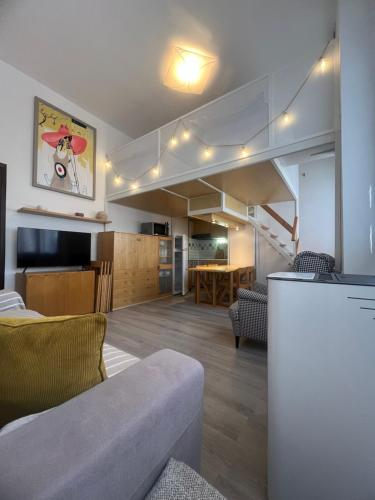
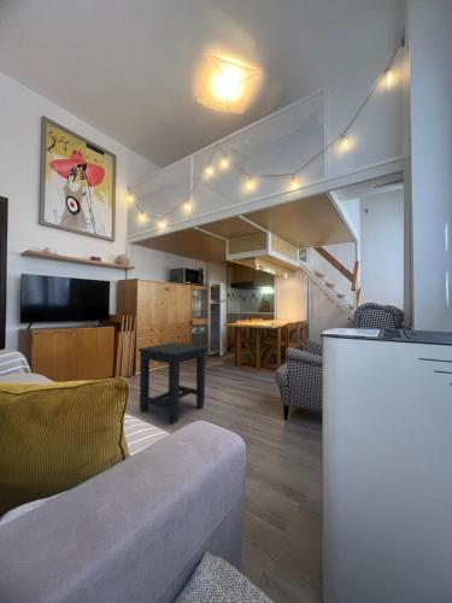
+ side table [137,341,209,425]
